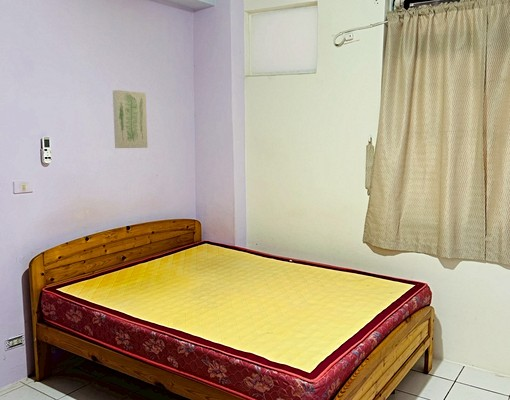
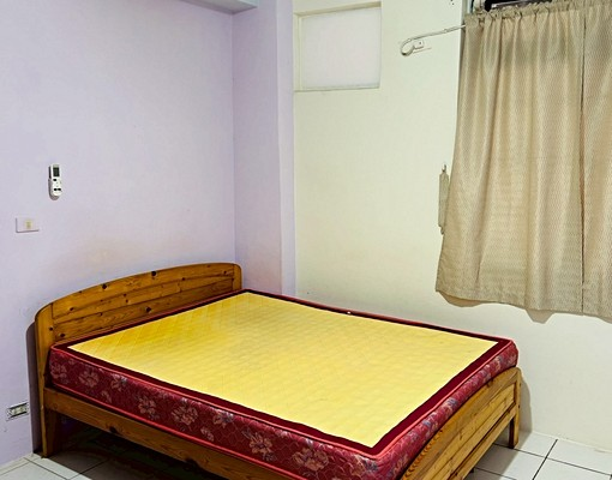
- wall art [112,89,149,149]
